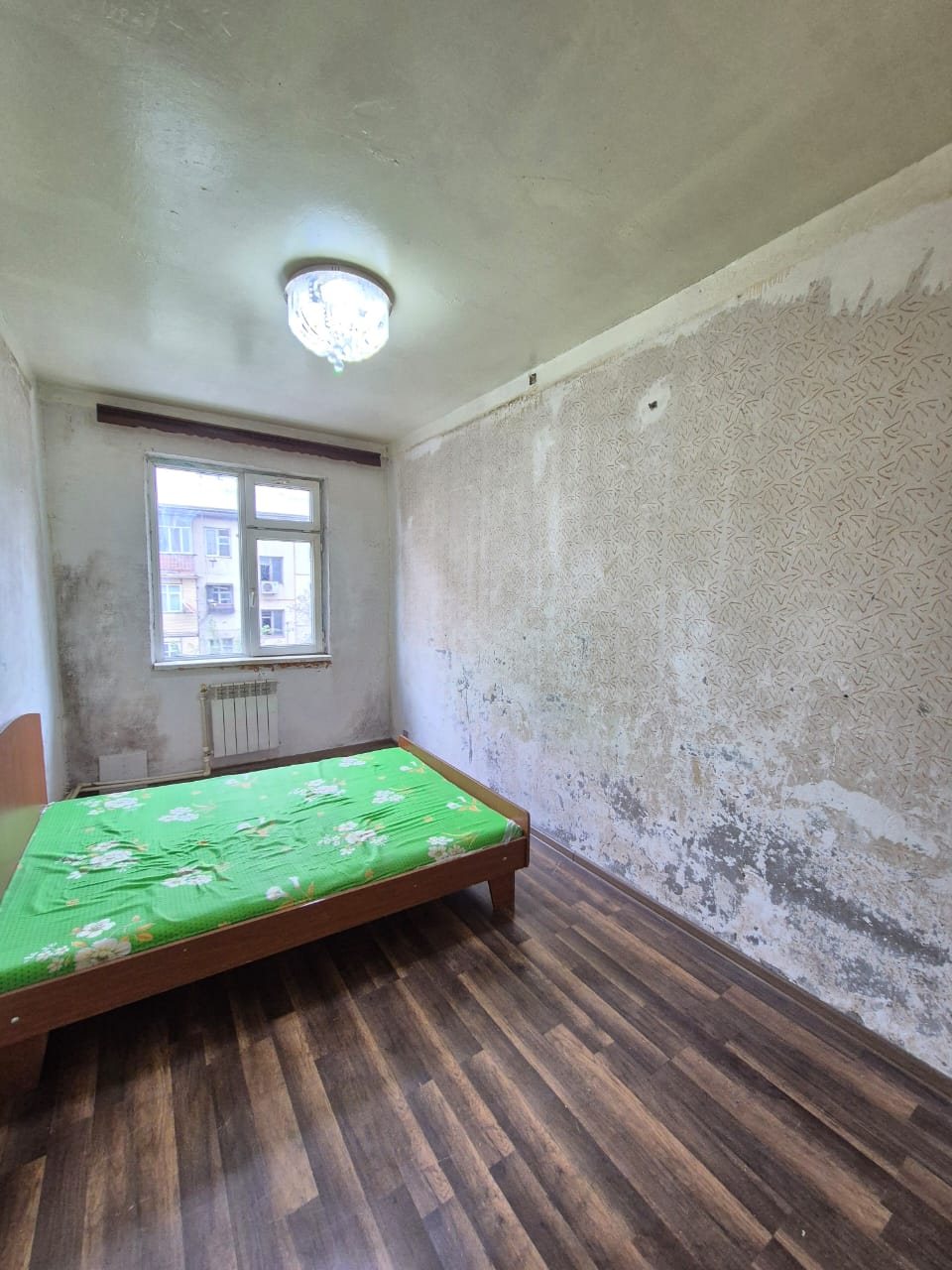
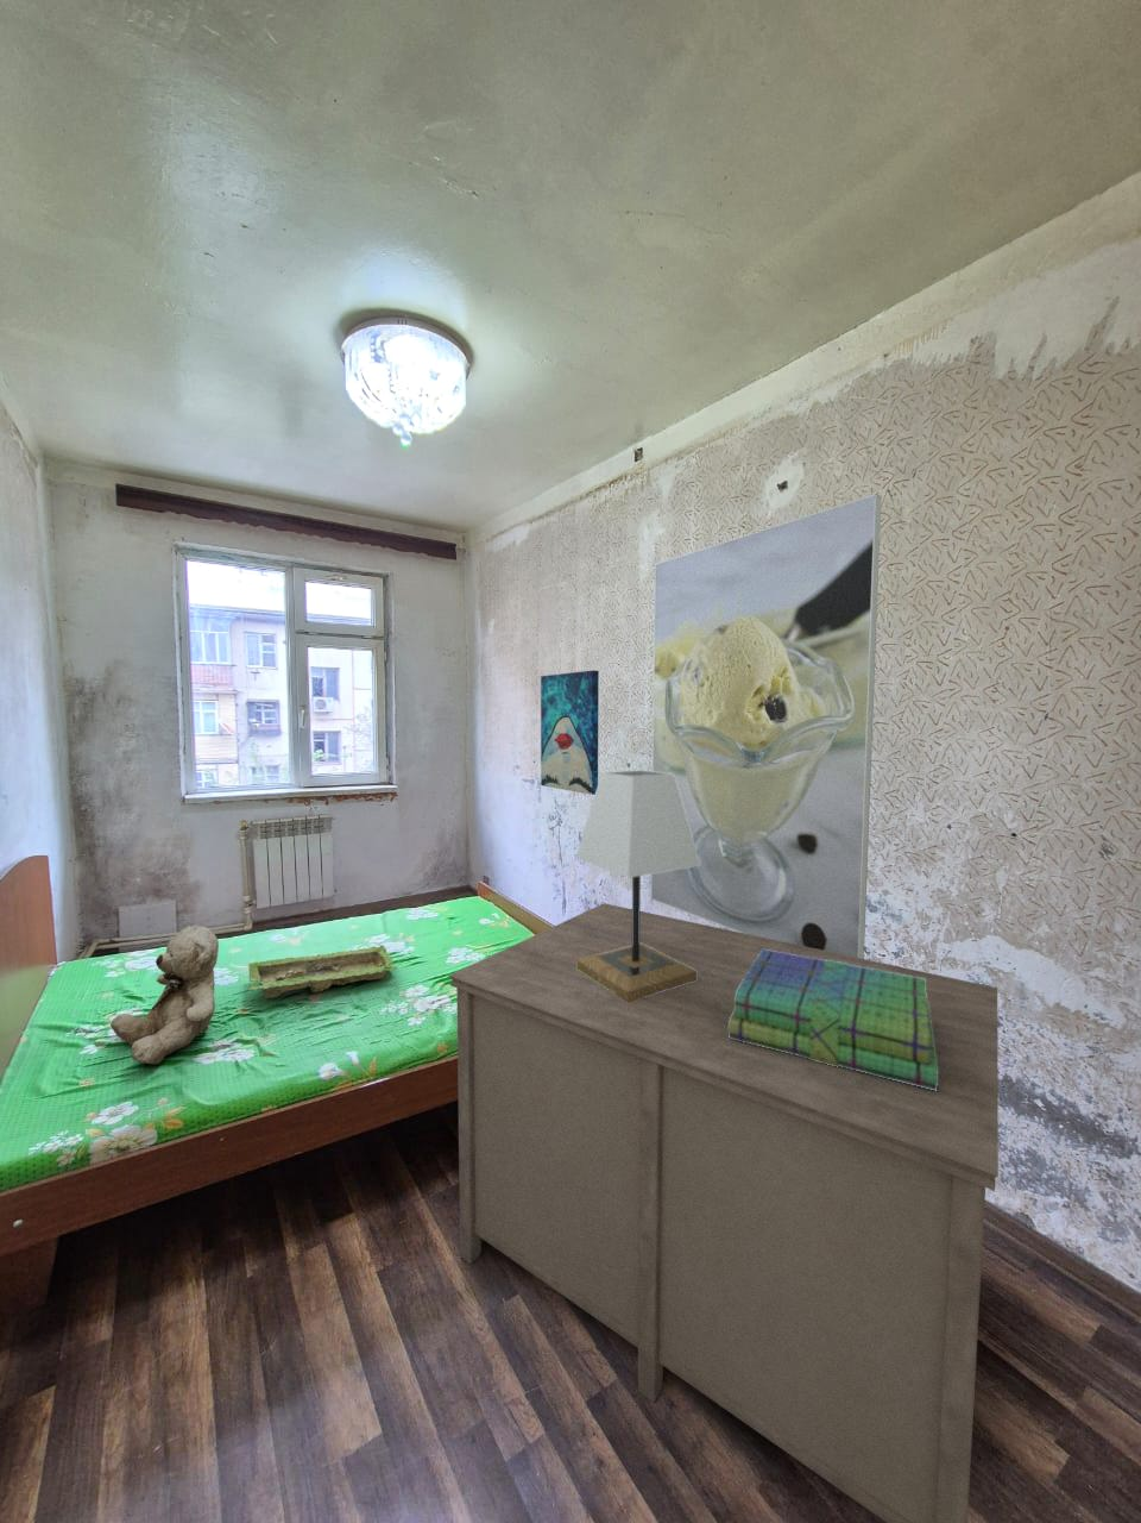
+ teddy bear [109,925,219,1066]
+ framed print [650,493,882,959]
+ wall art [539,669,600,796]
+ lamp [574,770,700,1003]
+ stack of books [729,949,937,1091]
+ tray [247,944,399,999]
+ nightstand [447,902,1000,1523]
